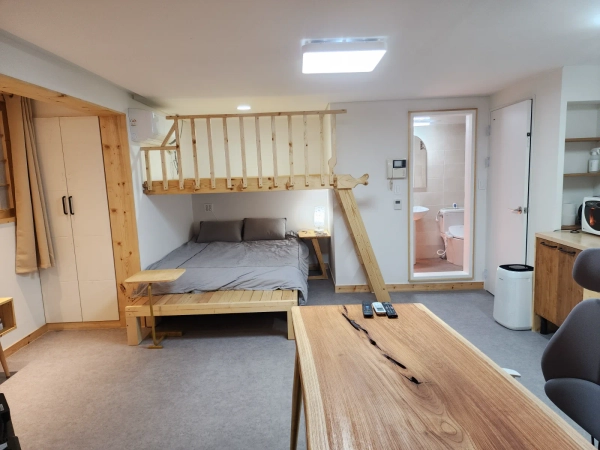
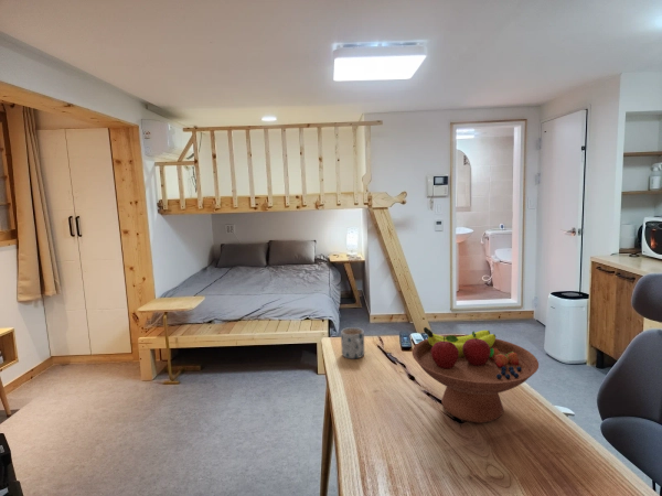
+ fruit bowl [412,326,540,424]
+ mug [340,326,365,359]
